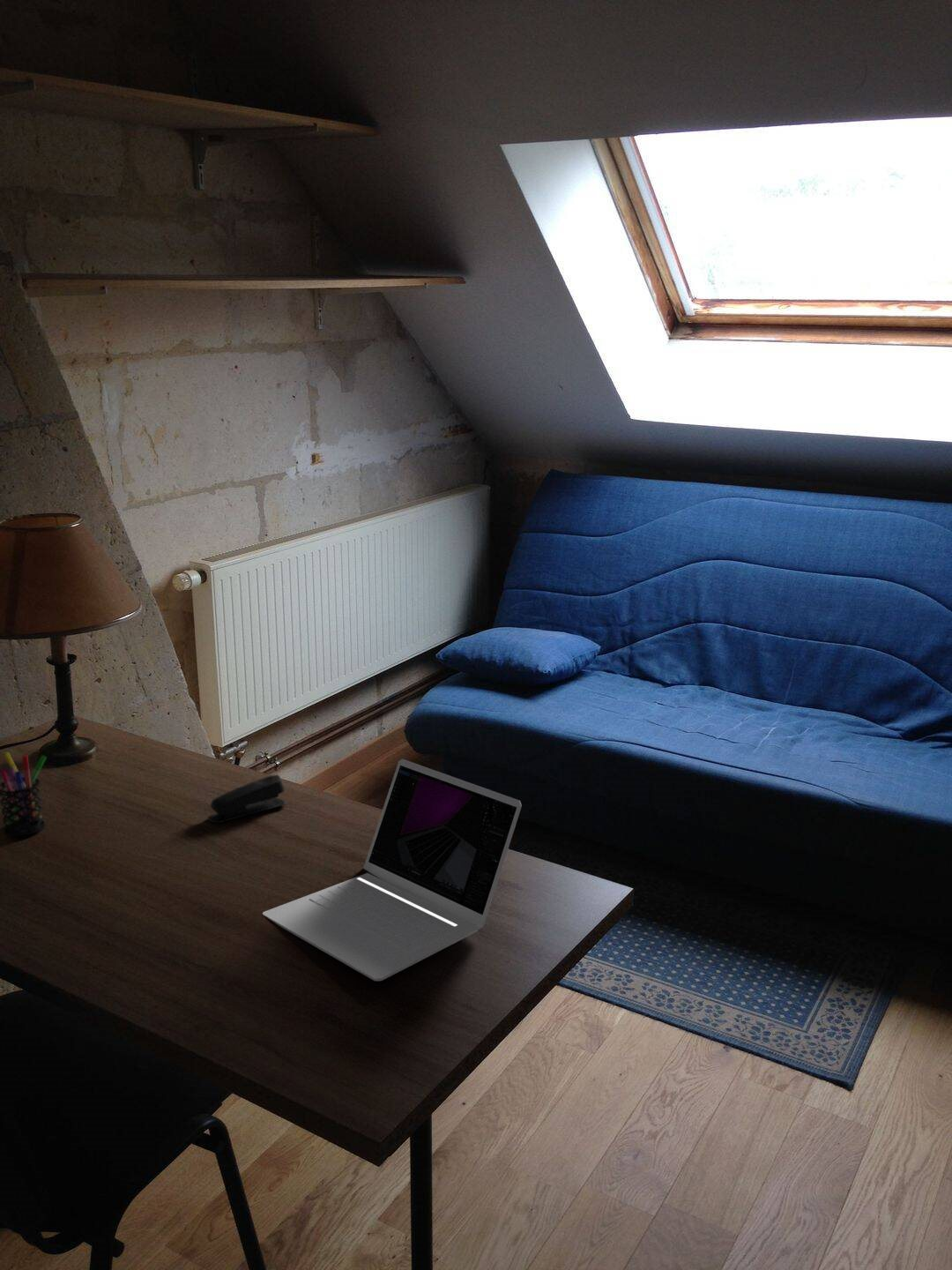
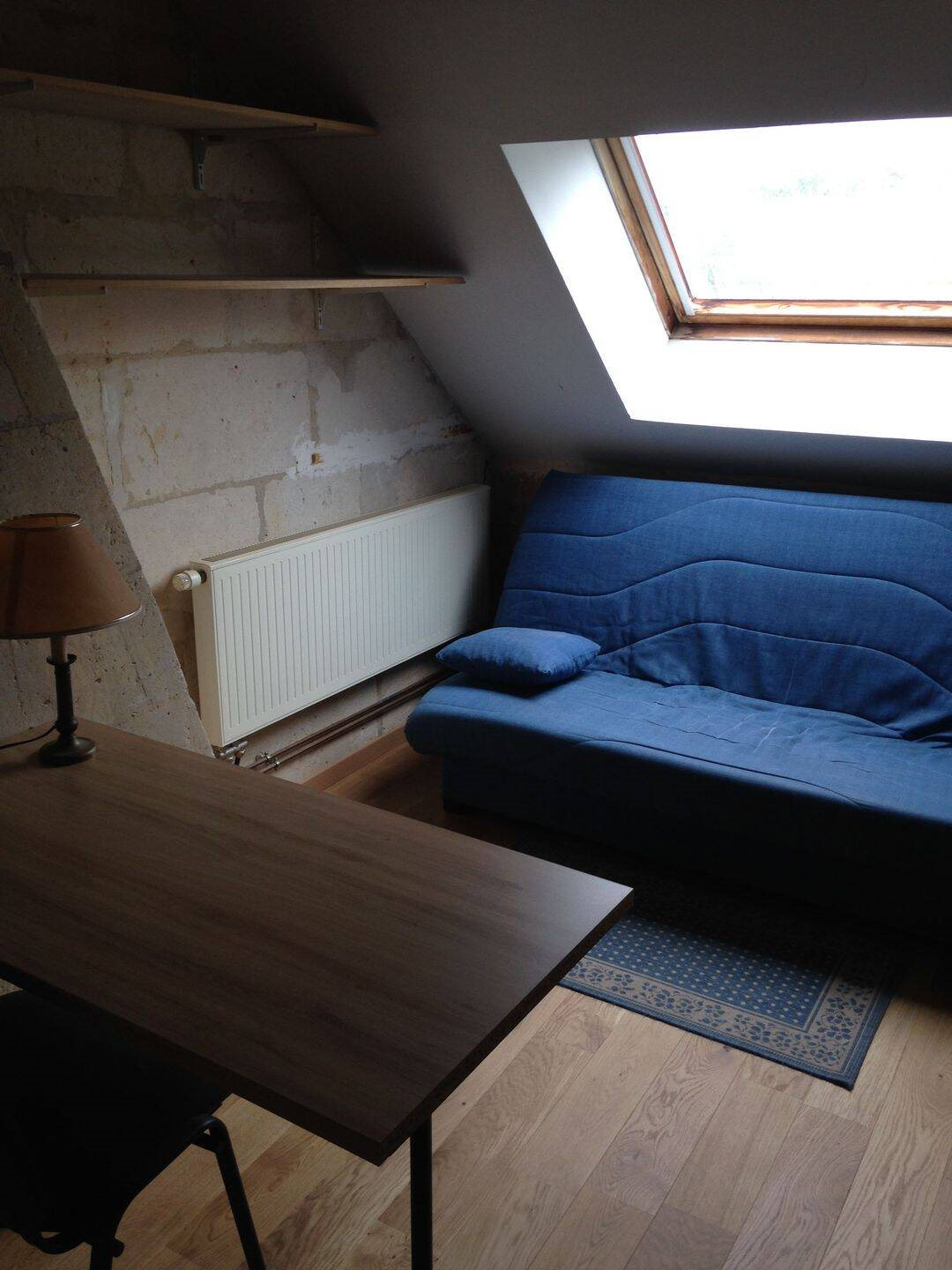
- laptop [262,758,523,982]
- stapler [207,773,288,824]
- pen holder [0,751,48,837]
